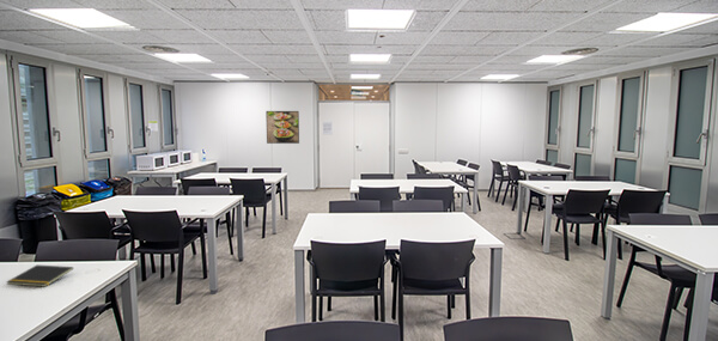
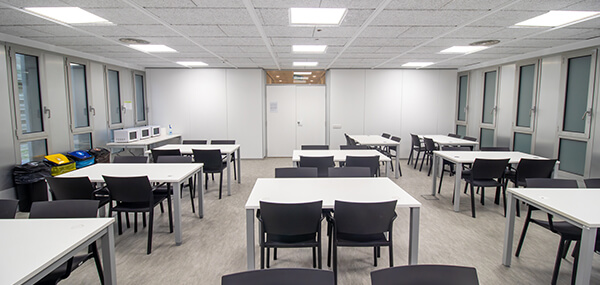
- notepad [5,264,74,288]
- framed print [264,110,300,145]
